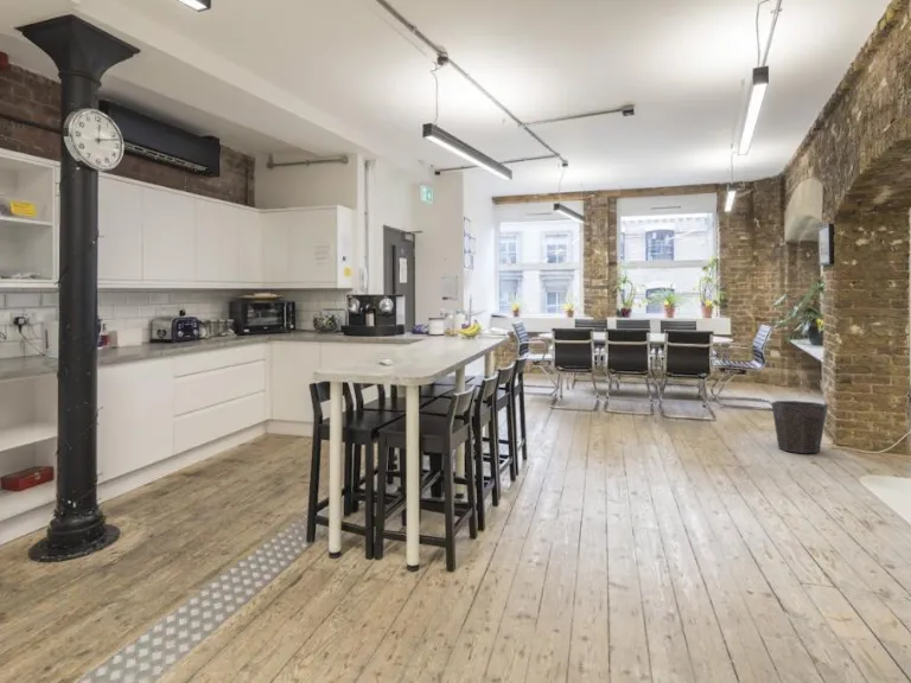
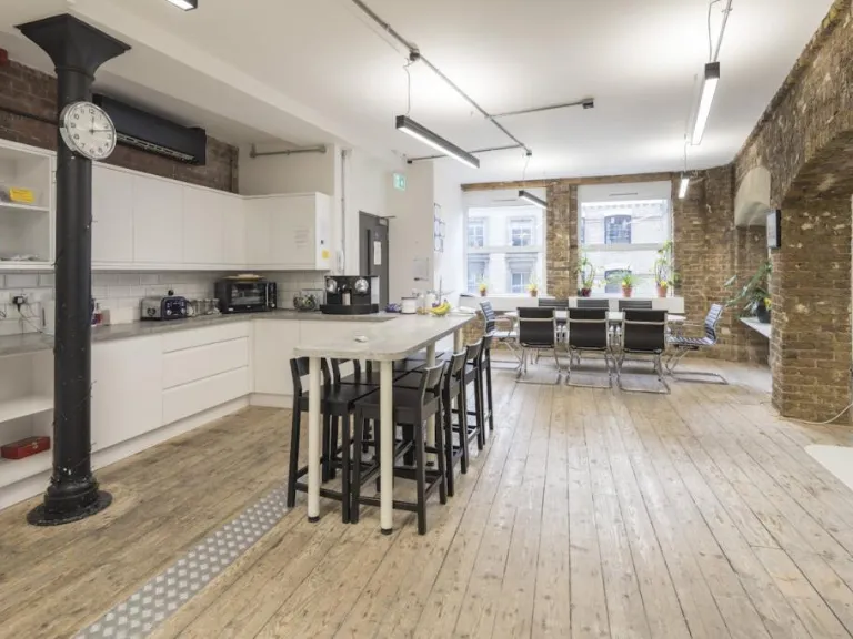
- waste bin [771,400,829,454]
